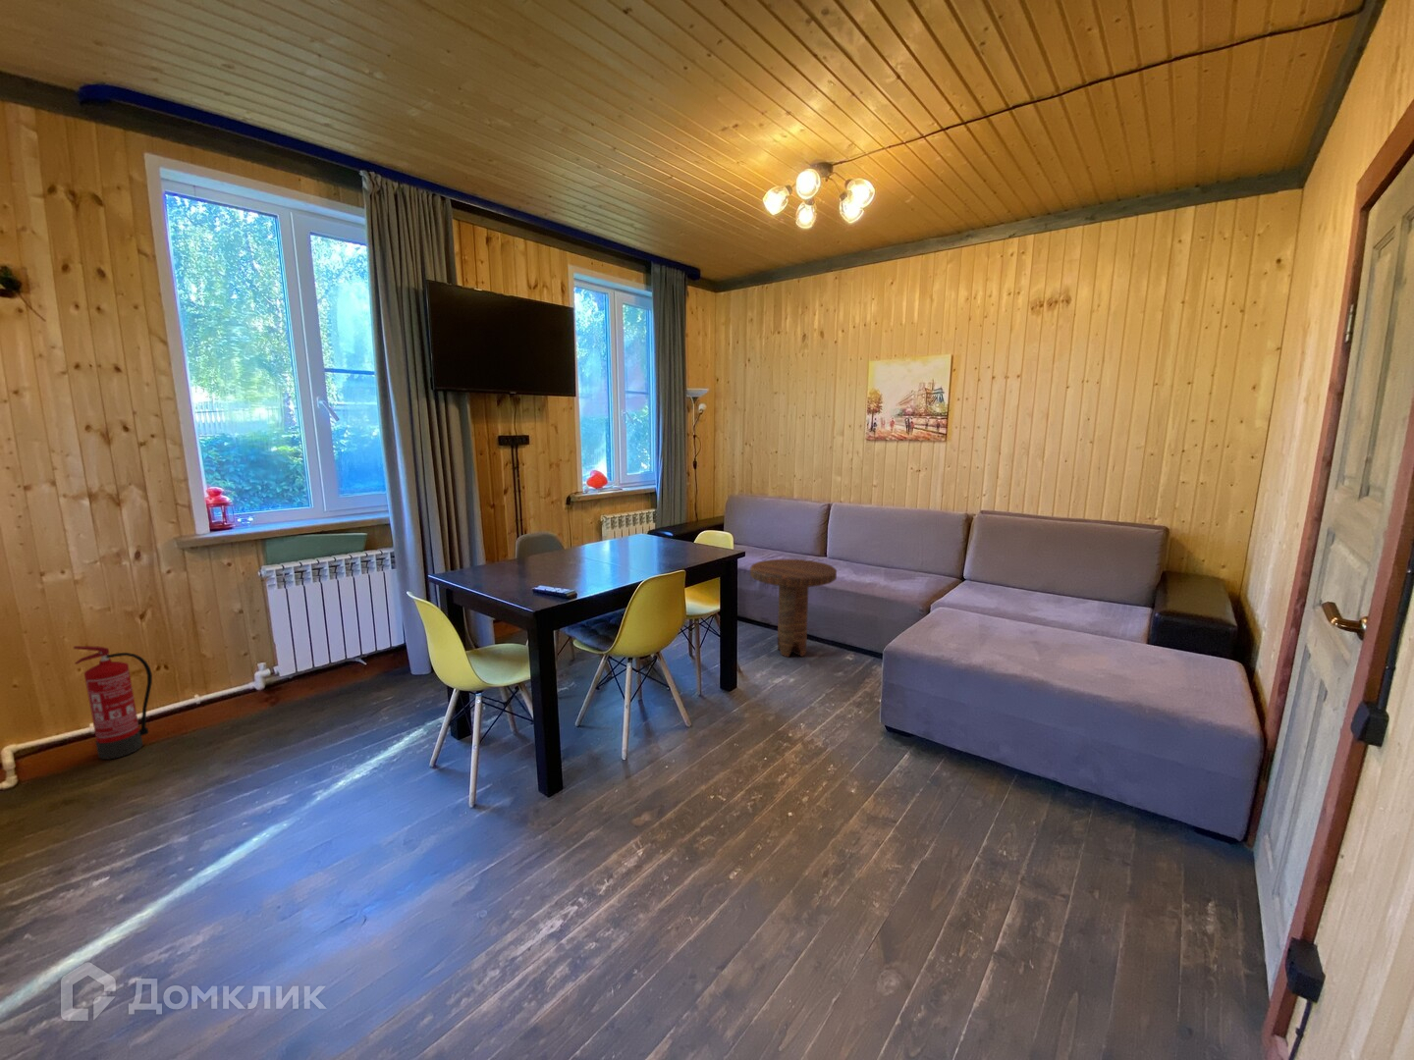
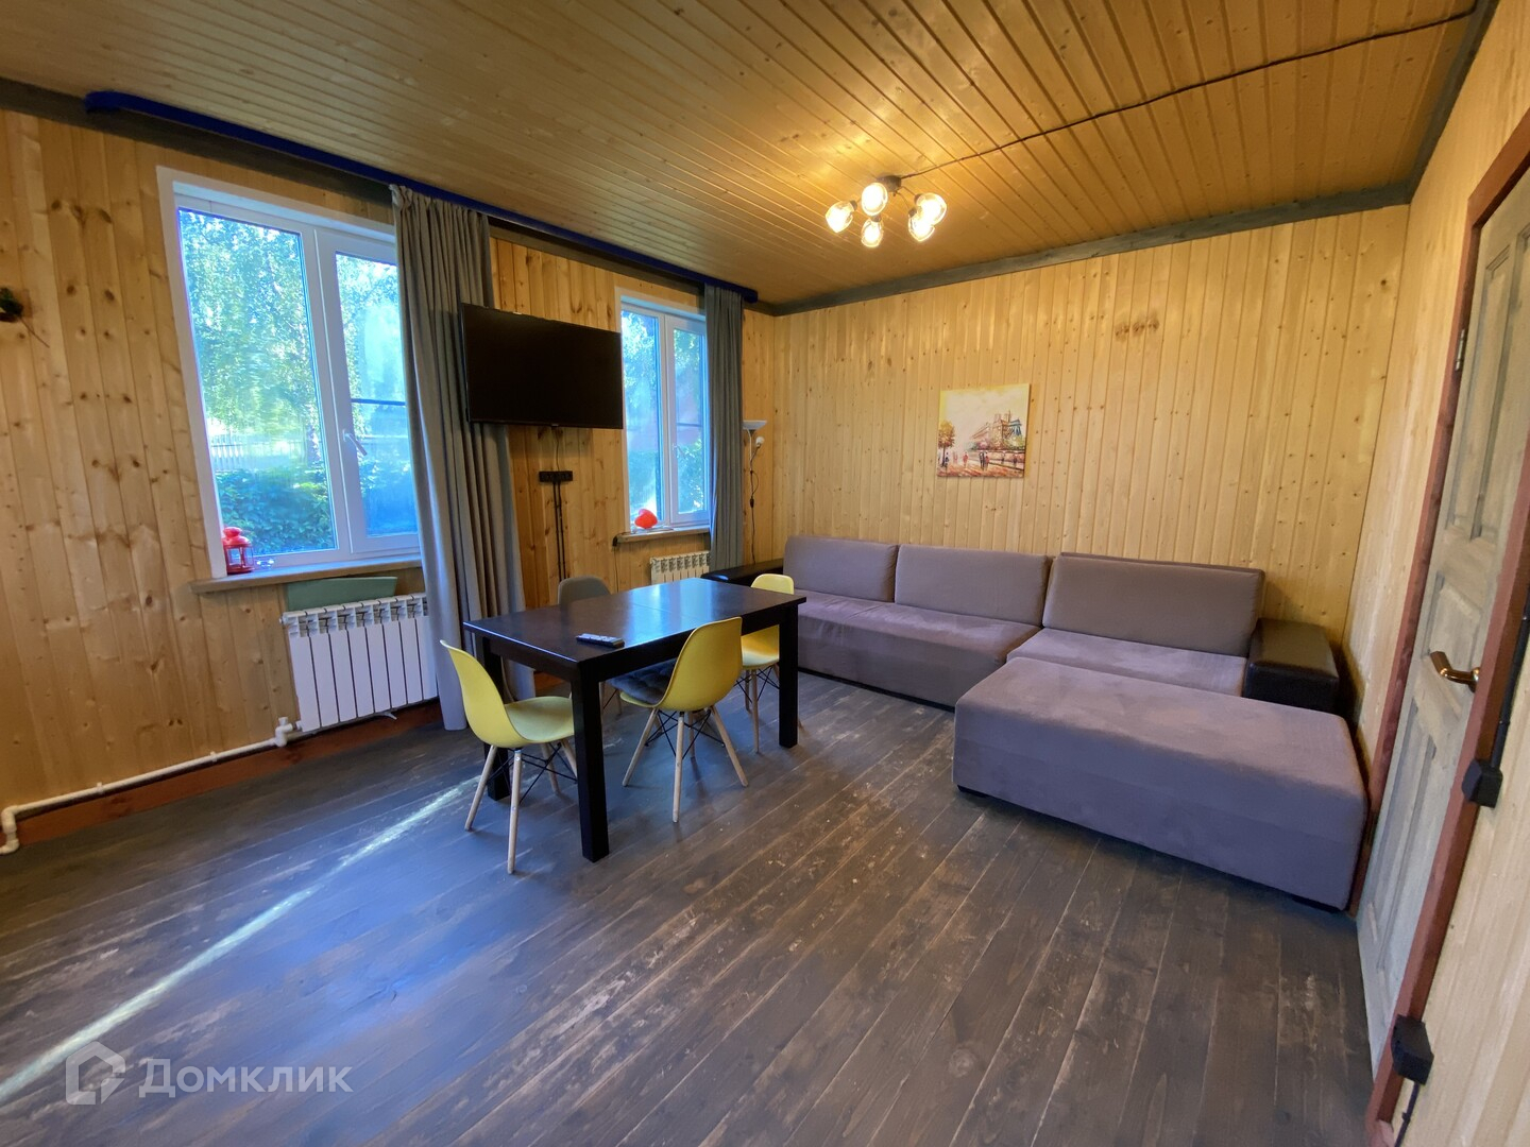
- fire extinguisher [72,645,154,760]
- side table [749,559,837,658]
